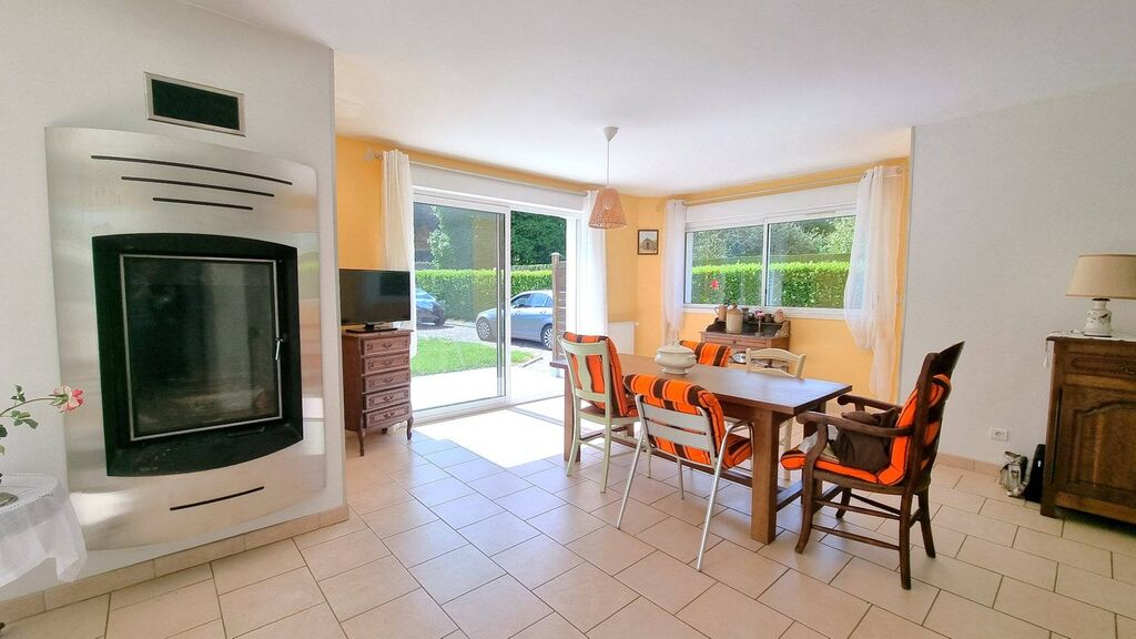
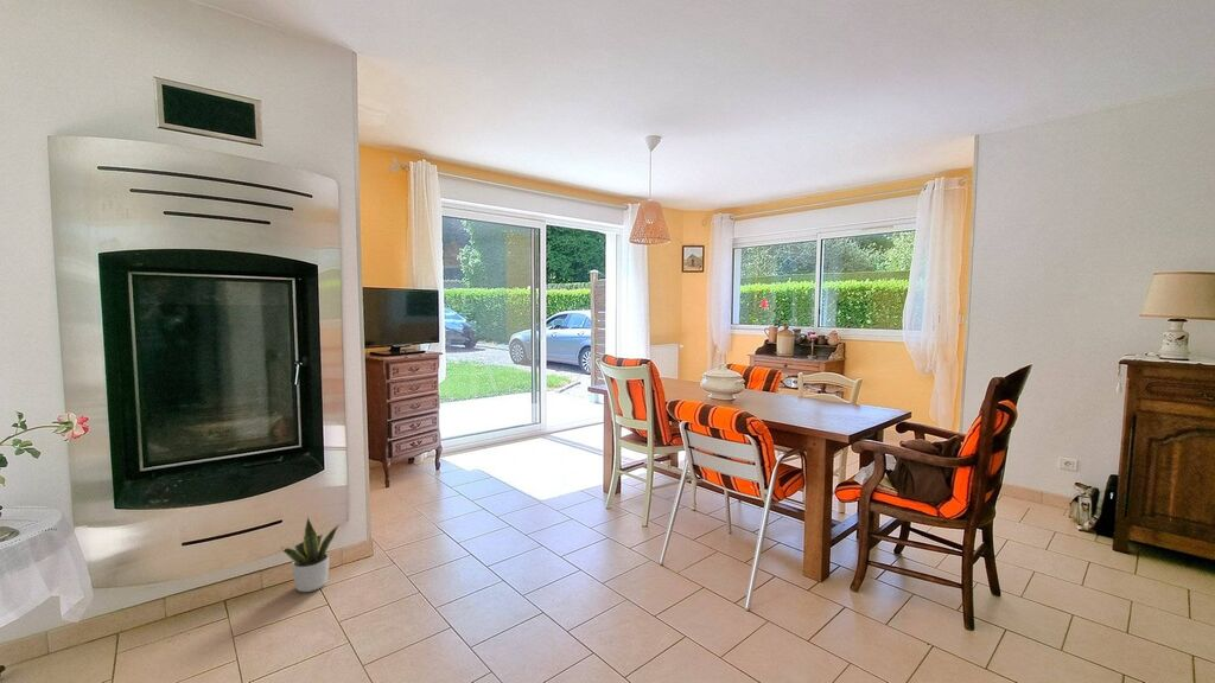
+ potted plant [280,516,341,593]
